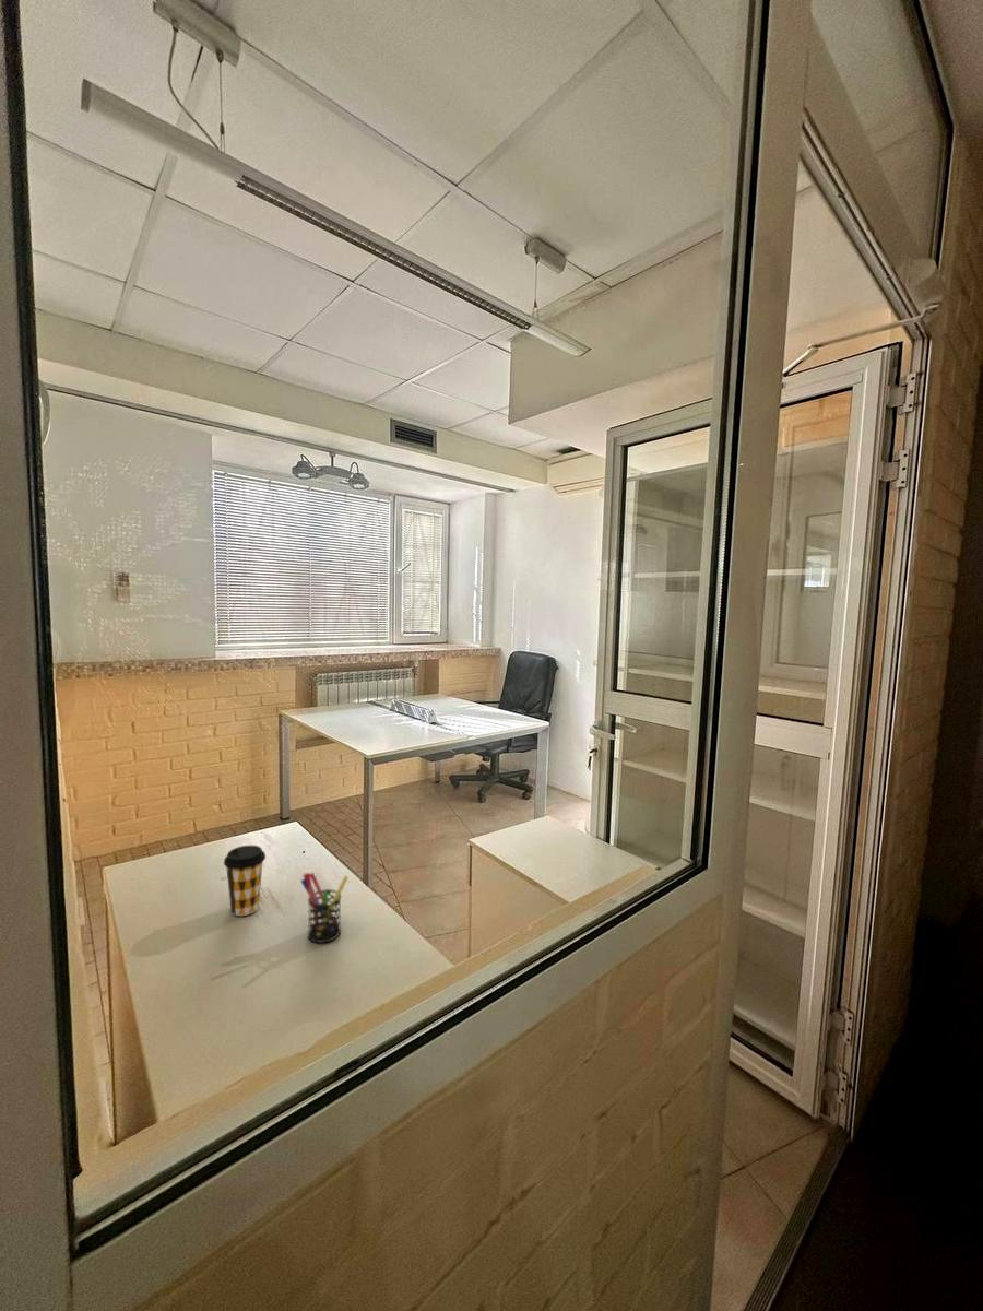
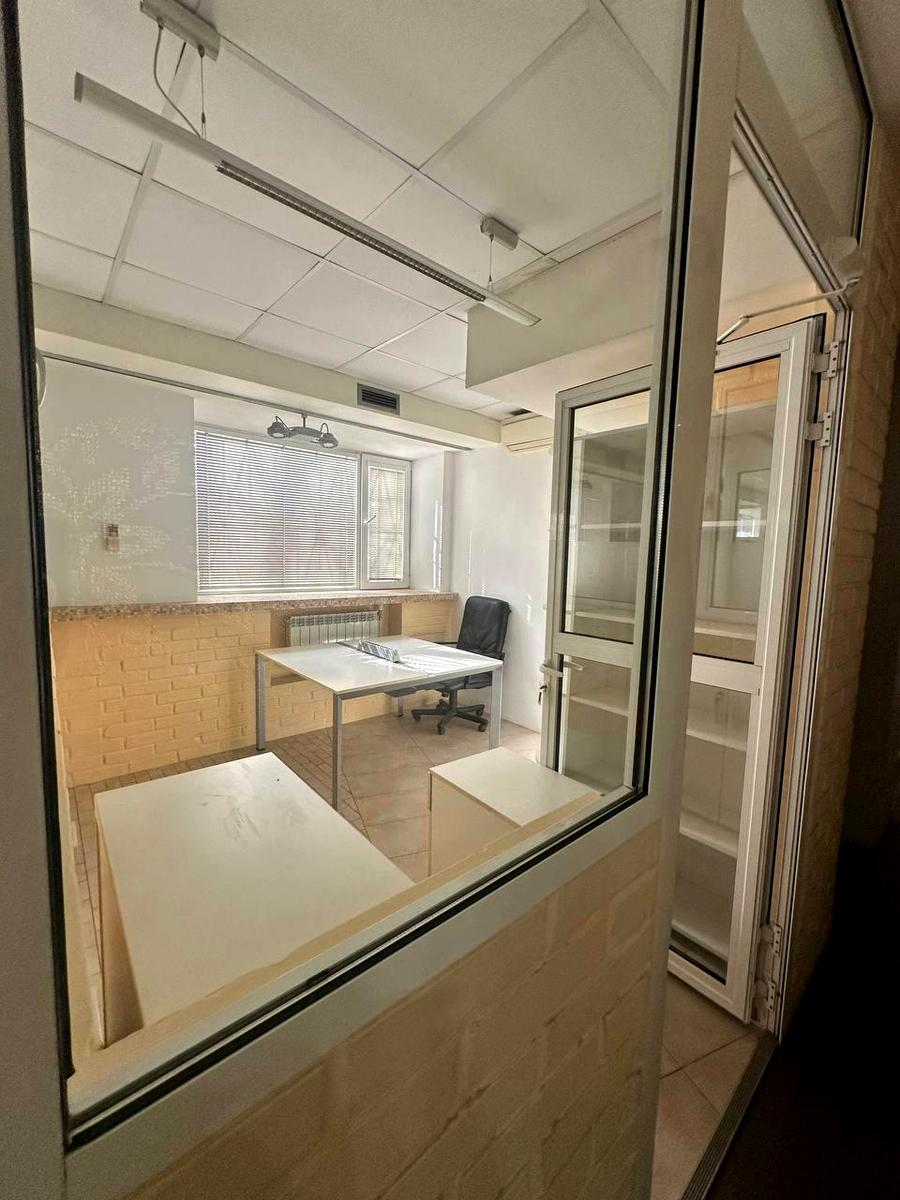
- coffee cup [223,845,267,917]
- pen holder [299,872,350,944]
